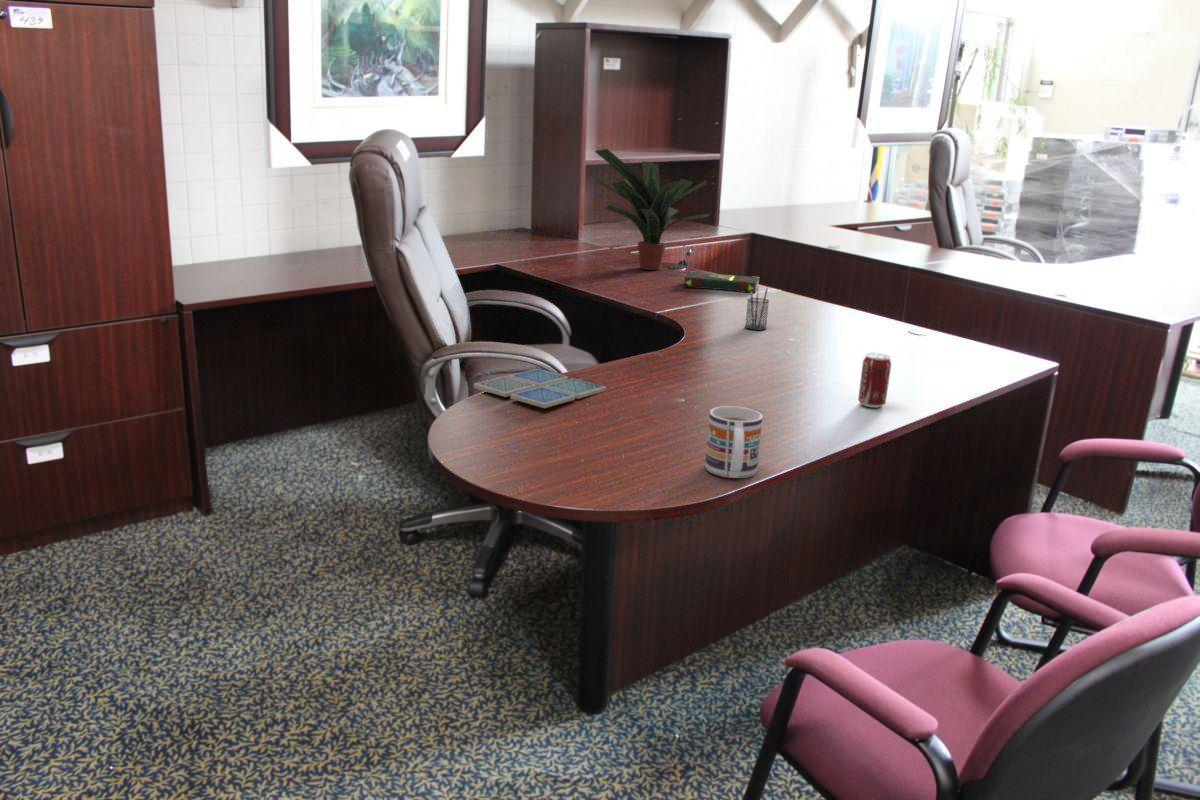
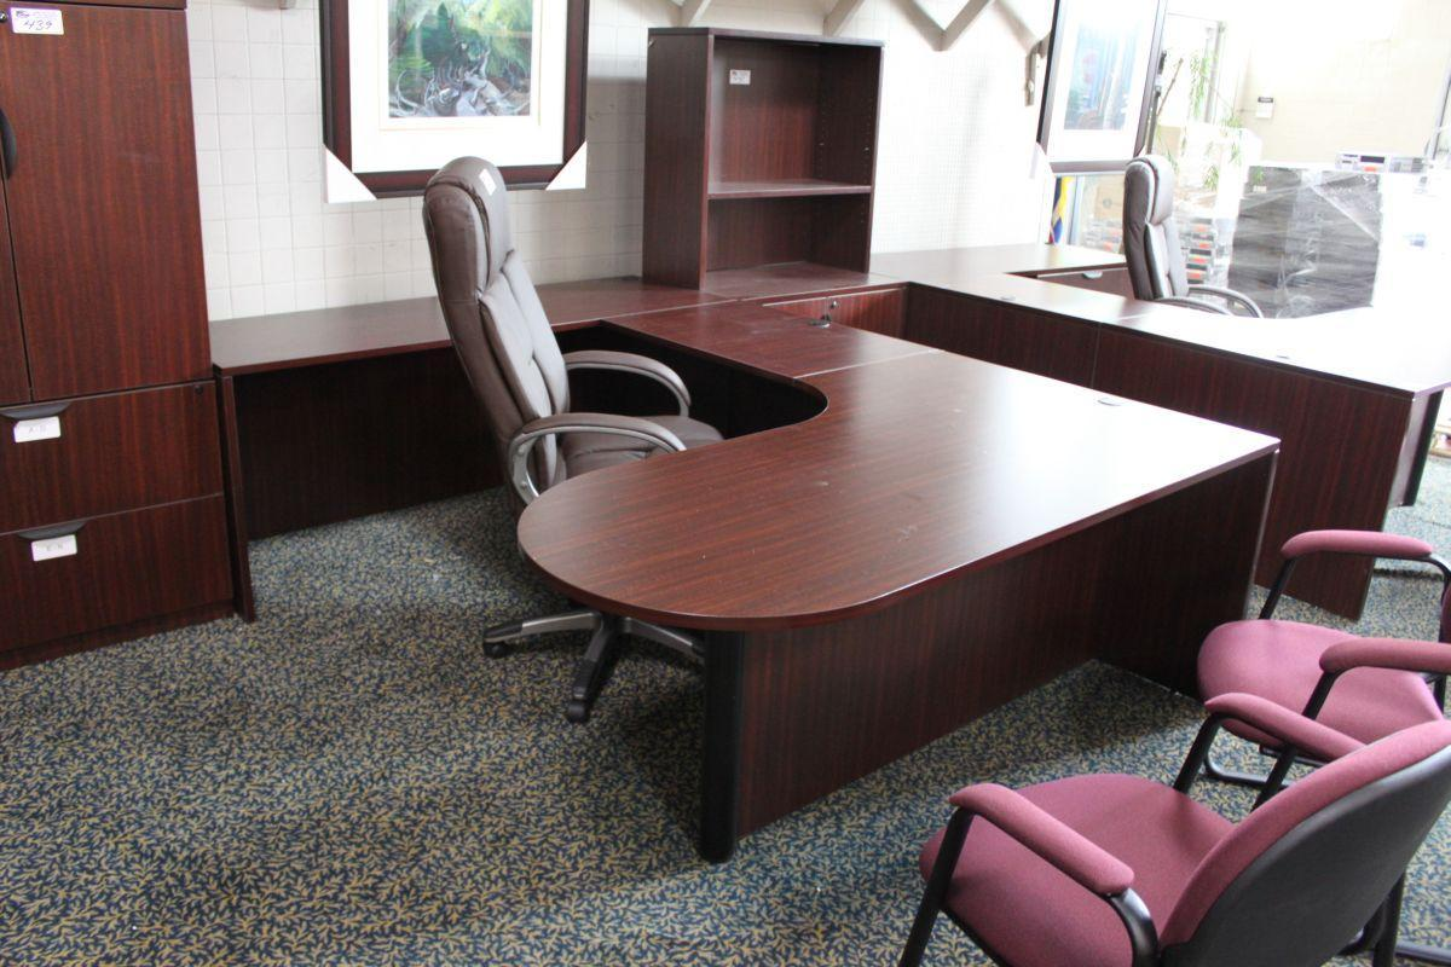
- pencil holder [744,287,770,331]
- book [683,270,760,294]
- potted plant [593,148,711,271]
- beverage can [857,351,892,409]
- mug [704,405,764,479]
- drink coaster [473,368,607,409]
